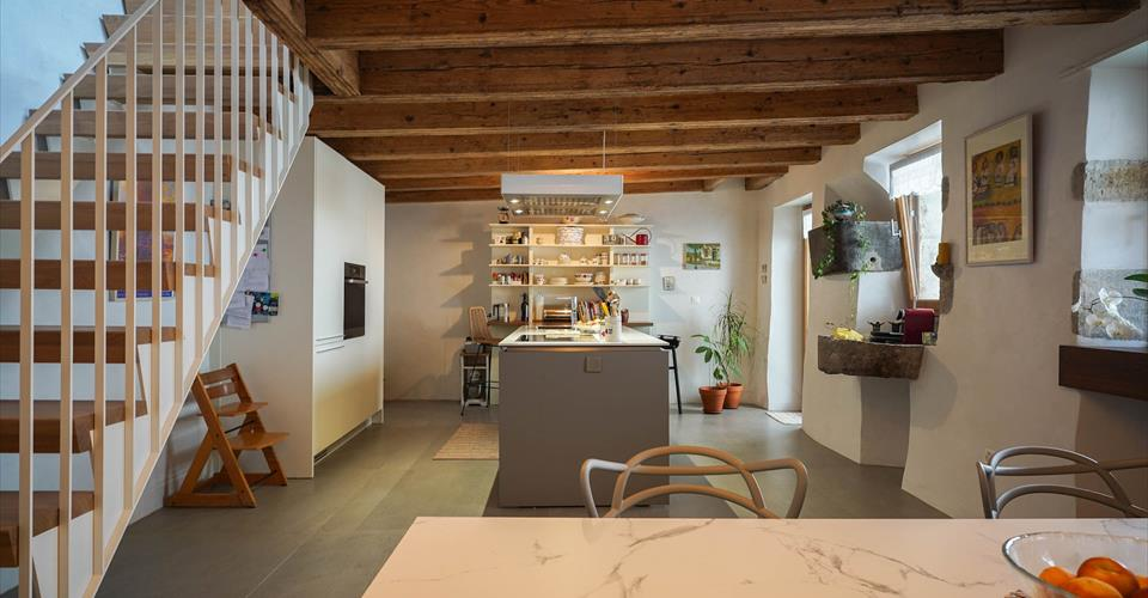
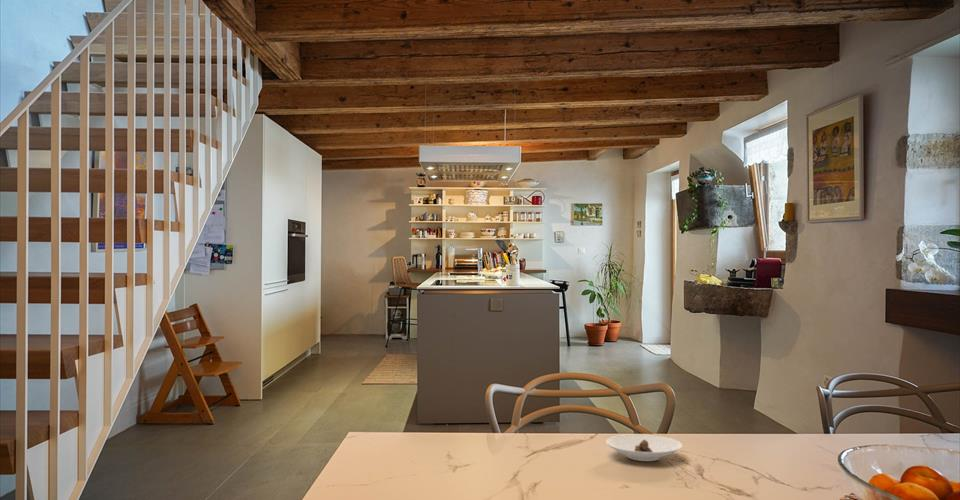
+ saucer [605,433,683,462]
